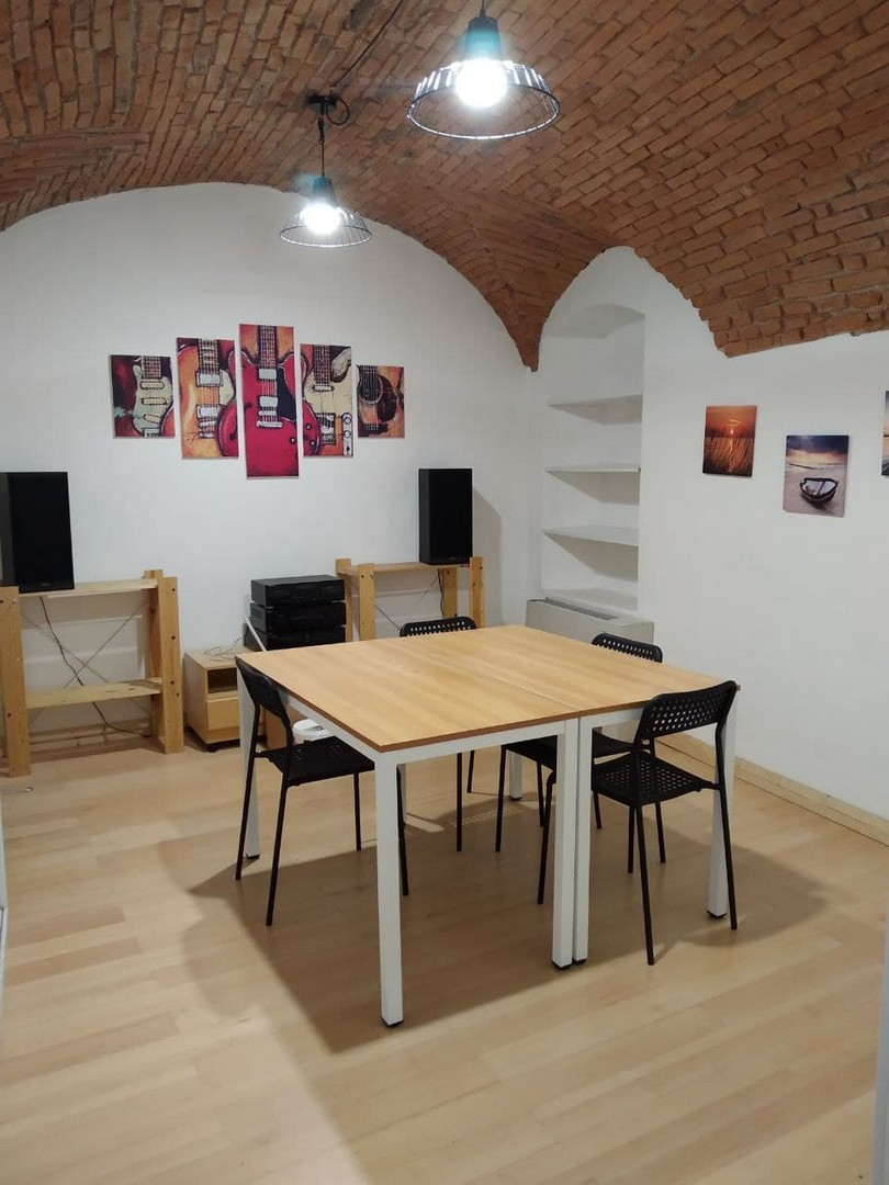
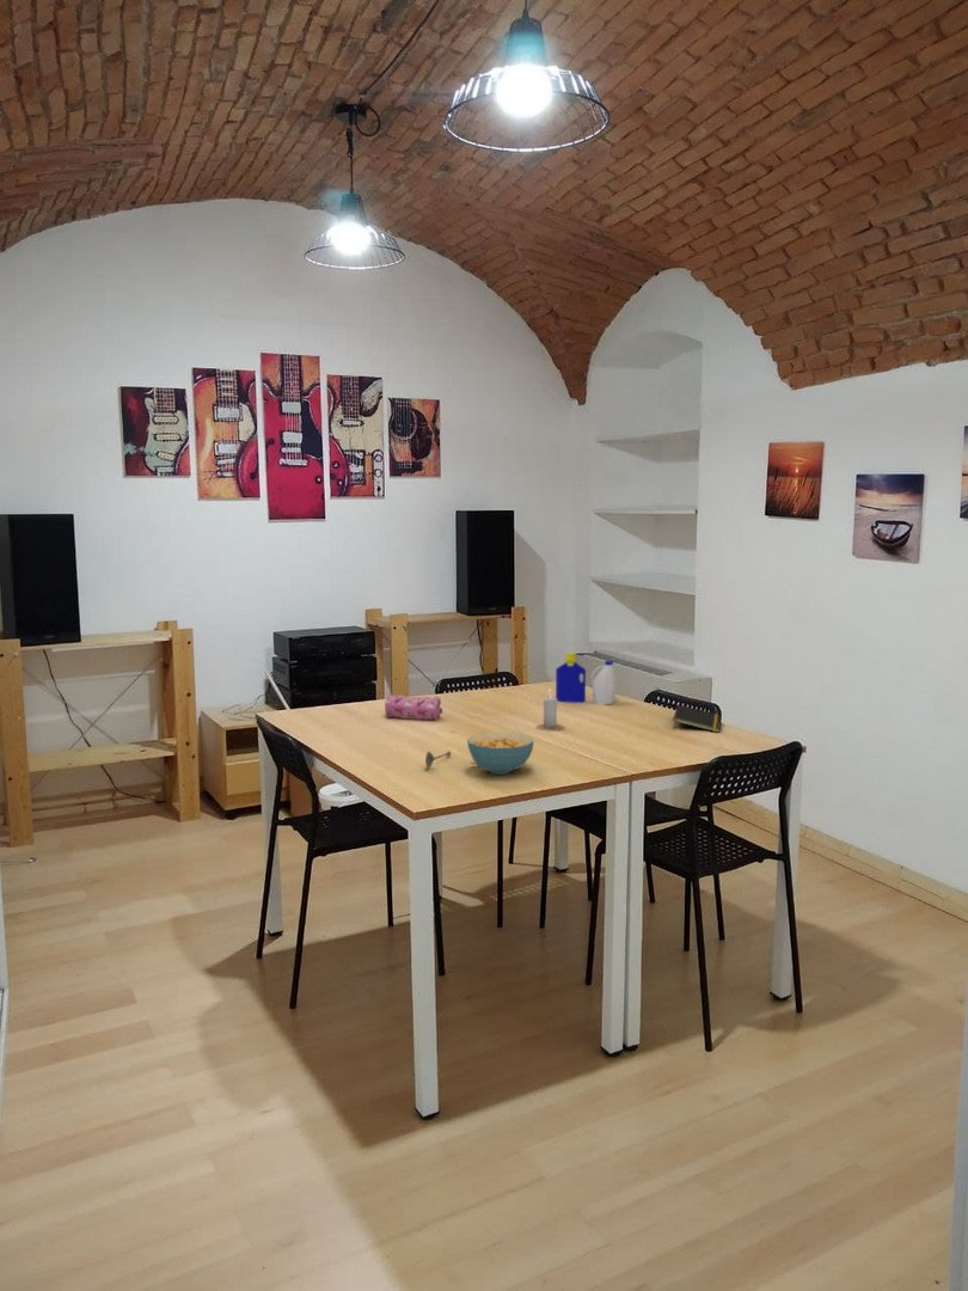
+ candle [534,690,566,733]
+ cereal bowl [466,732,535,776]
+ soupspoon [424,749,452,771]
+ pencil case [384,693,443,721]
+ bottle [555,651,619,705]
+ notepad [672,704,722,734]
